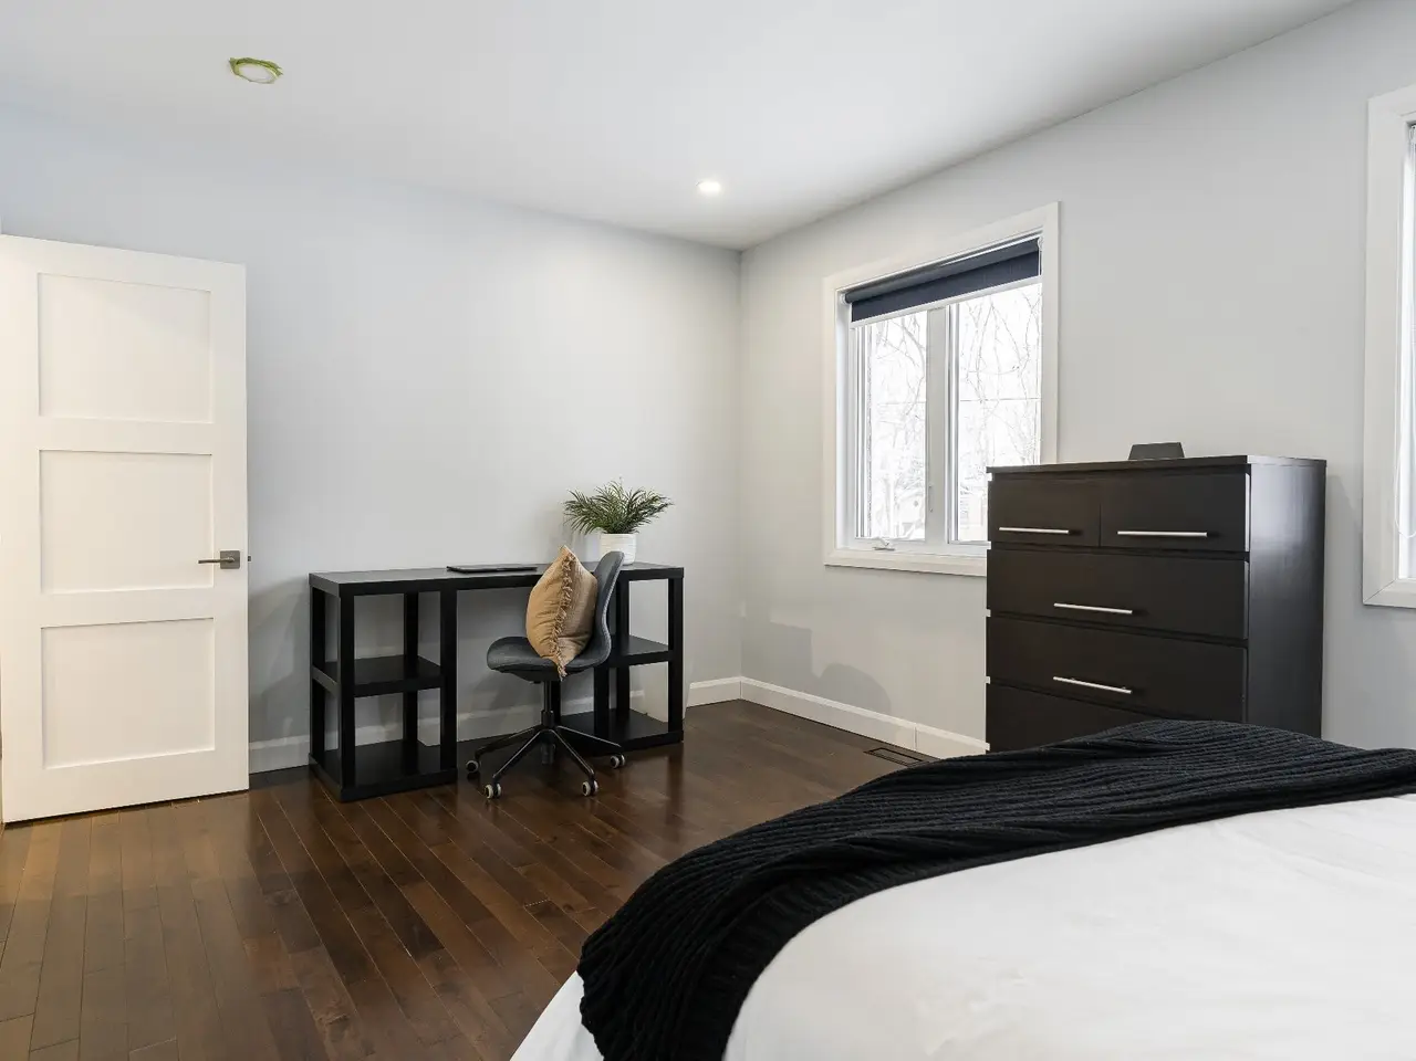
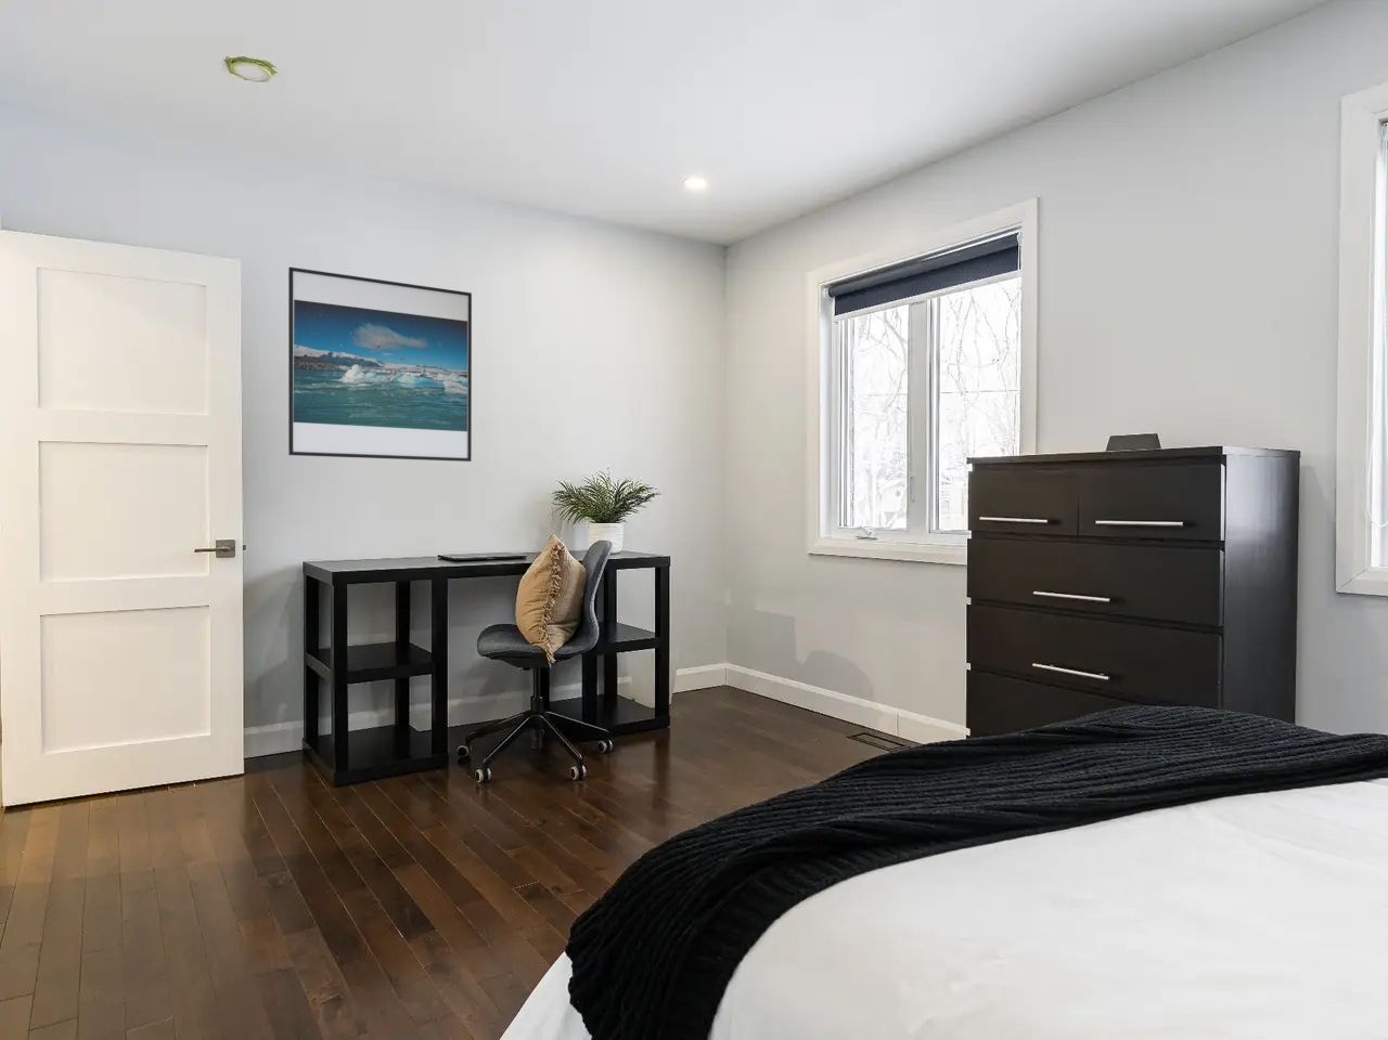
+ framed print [287,267,473,462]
